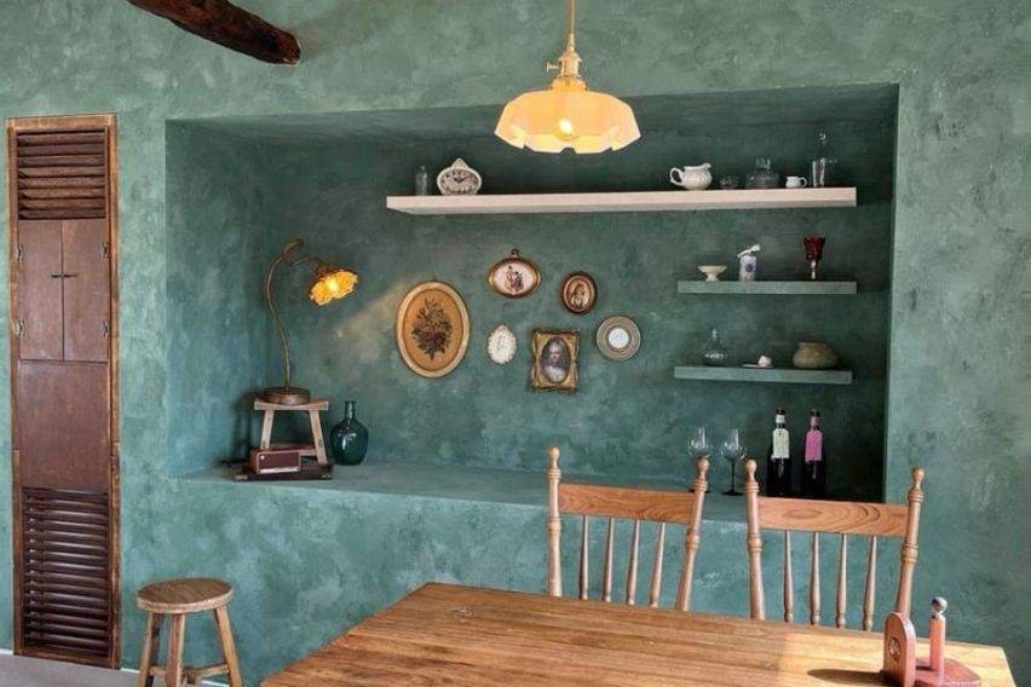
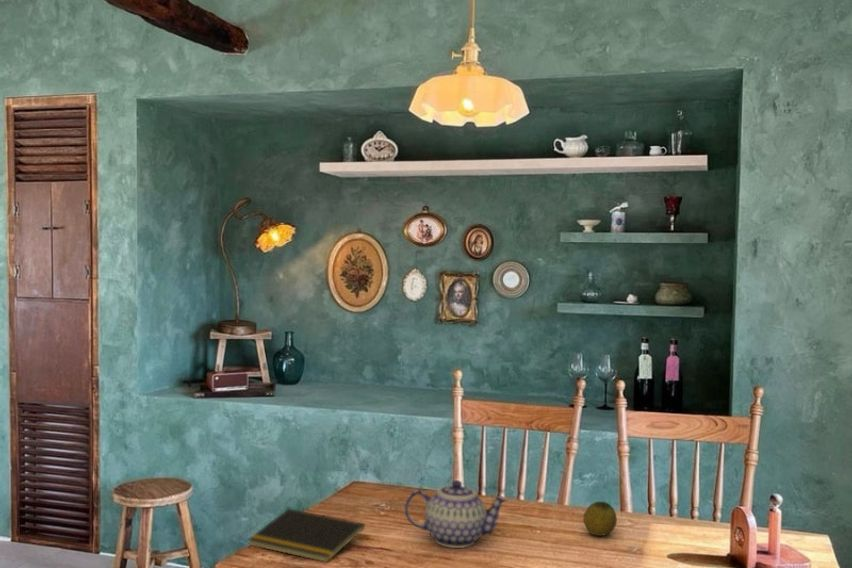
+ fruit [583,500,618,537]
+ teapot [404,479,509,549]
+ notepad [246,508,366,563]
